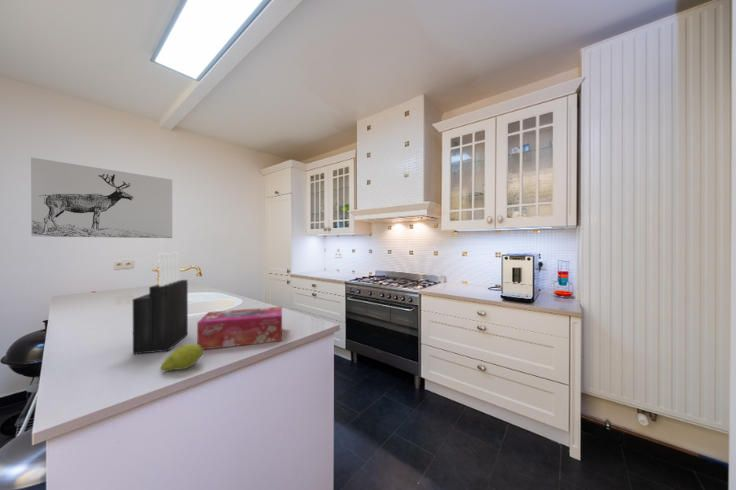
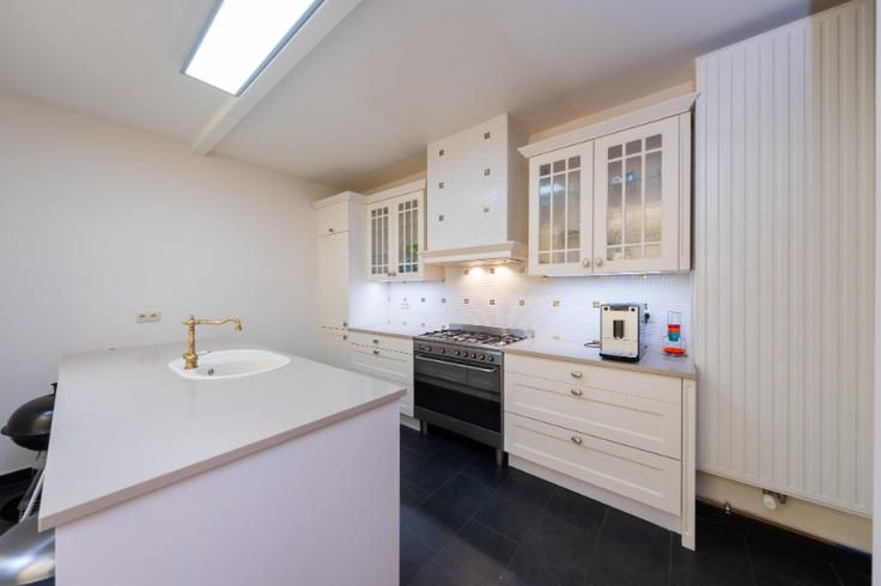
- wall art [30,156,173,239]
- tissue box [196,306,283,351]
- knife block [132,251,189,355]
- fruit [159,343,204,373]
